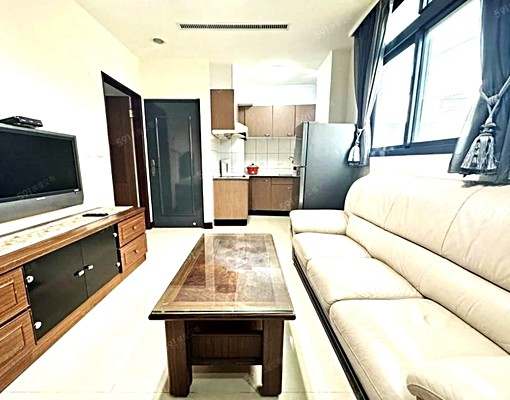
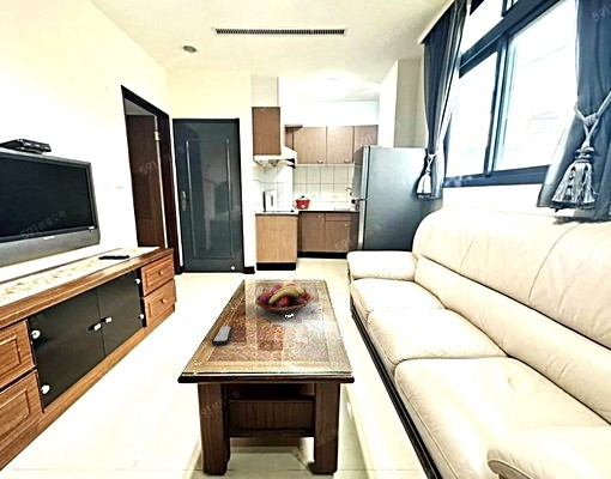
+ remote control [211,325,234,346]
+ fruit basket [254,283,315,316]
